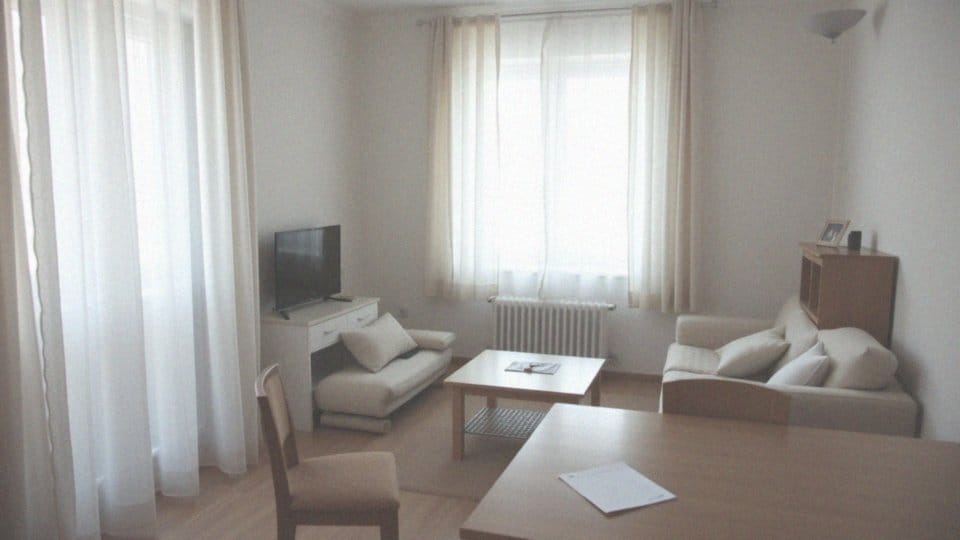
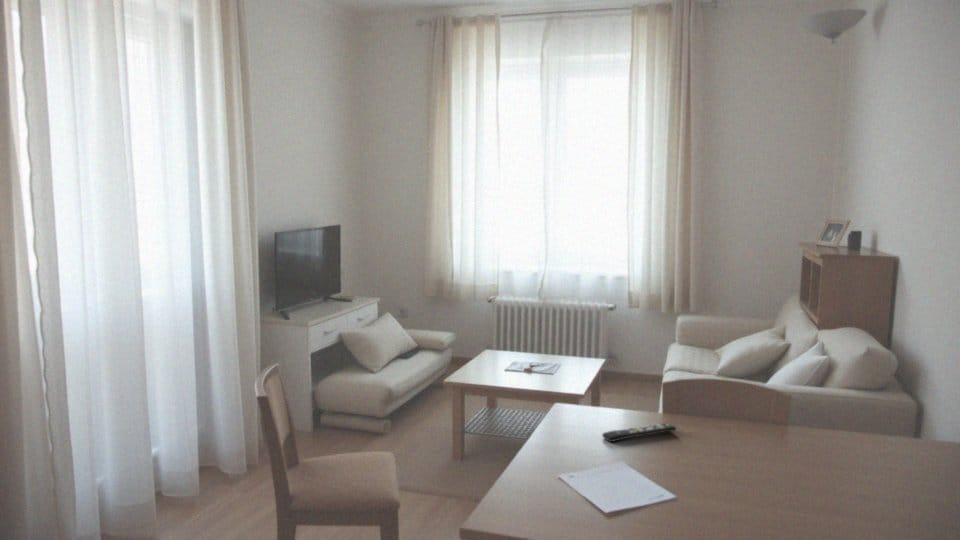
+ remote control [601,422,677,444]
